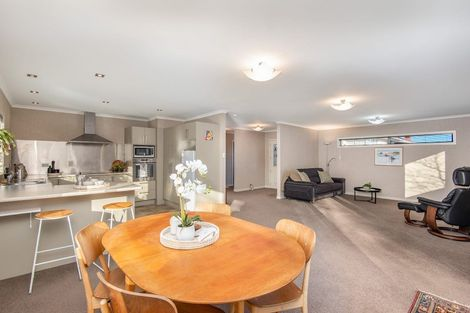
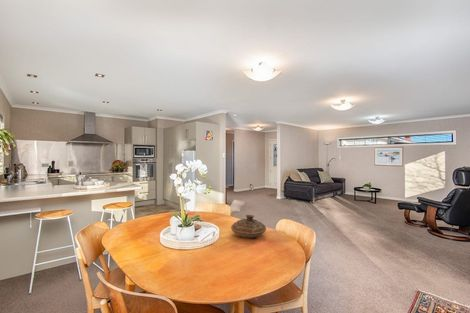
+ decorative bowl [230,214,267,239]
